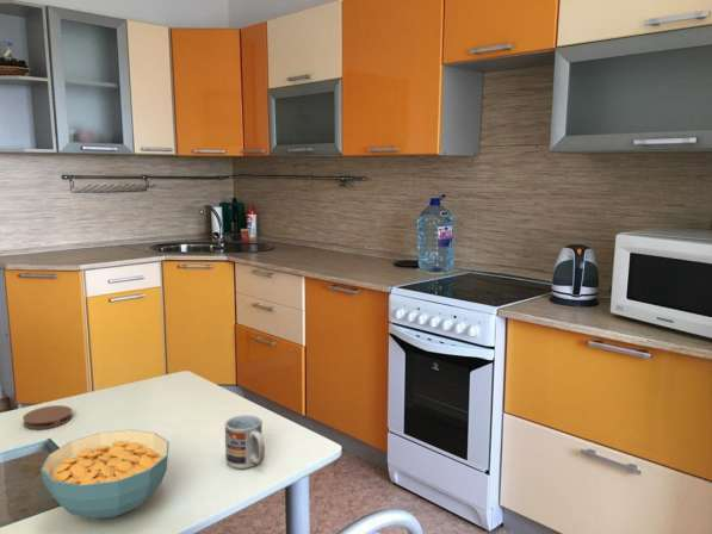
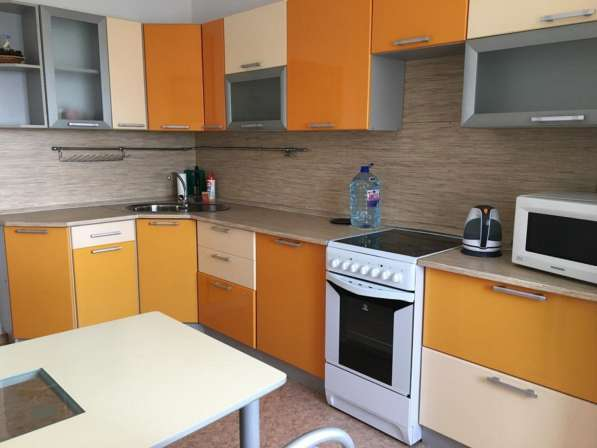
- coaster [21,404,74,430]
- cup [224,414,266,470]
- cereal bowl [39,429,171,520]
